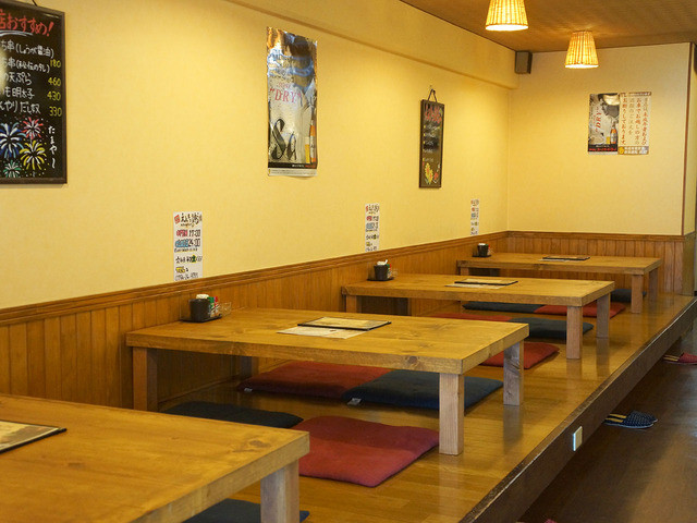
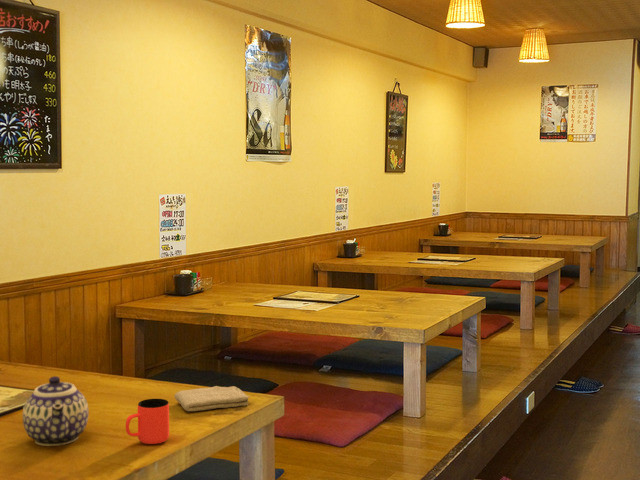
+ teapot [22,375,89,447]
+ washcloth [173,385,250,412]
+ cup [125,398,170,445]
